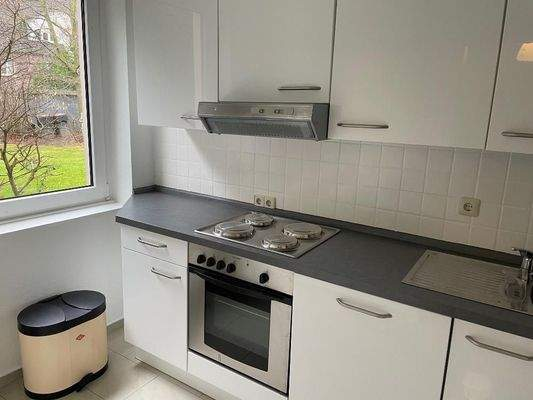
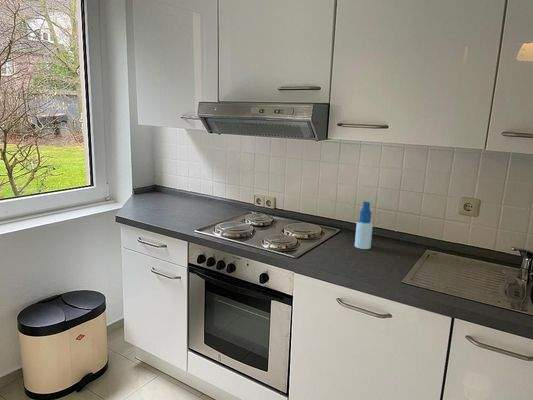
+ spray bottle [354,201,374,250]
